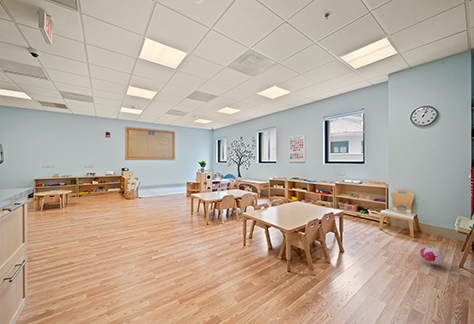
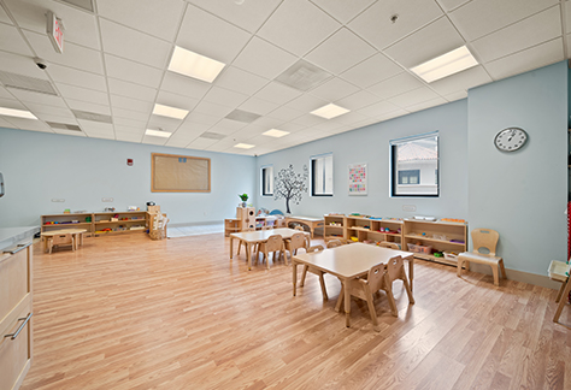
- plush toy [419,246,445,266]
